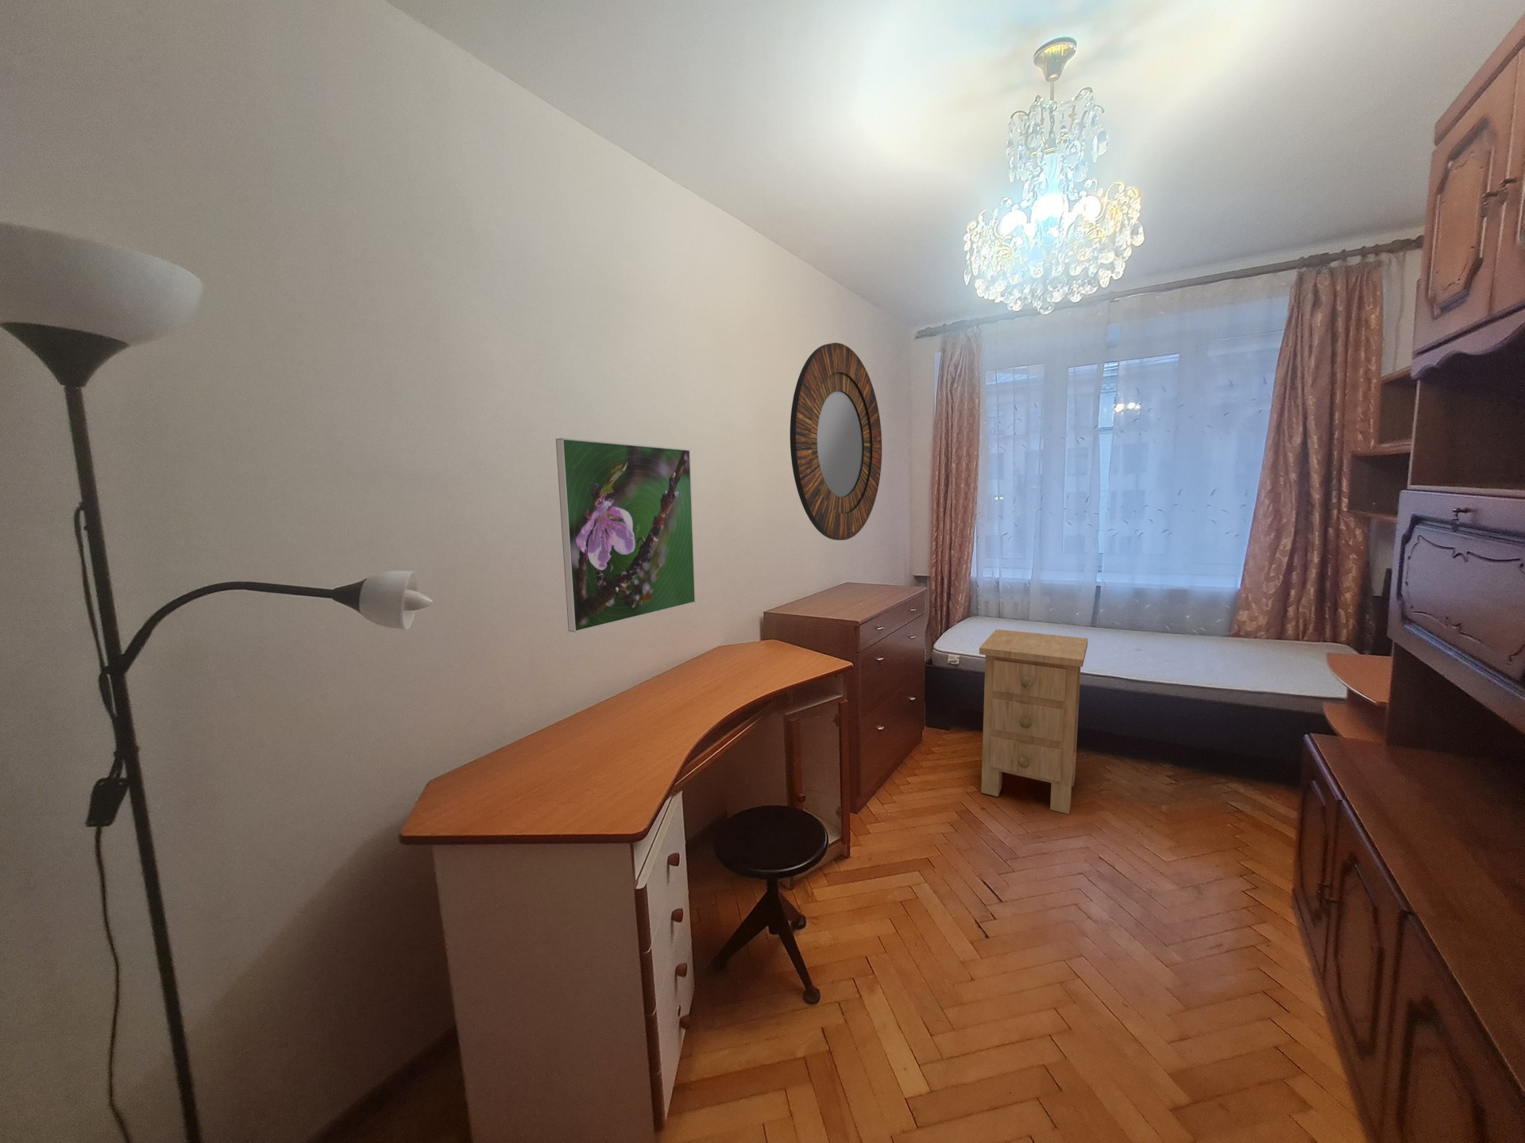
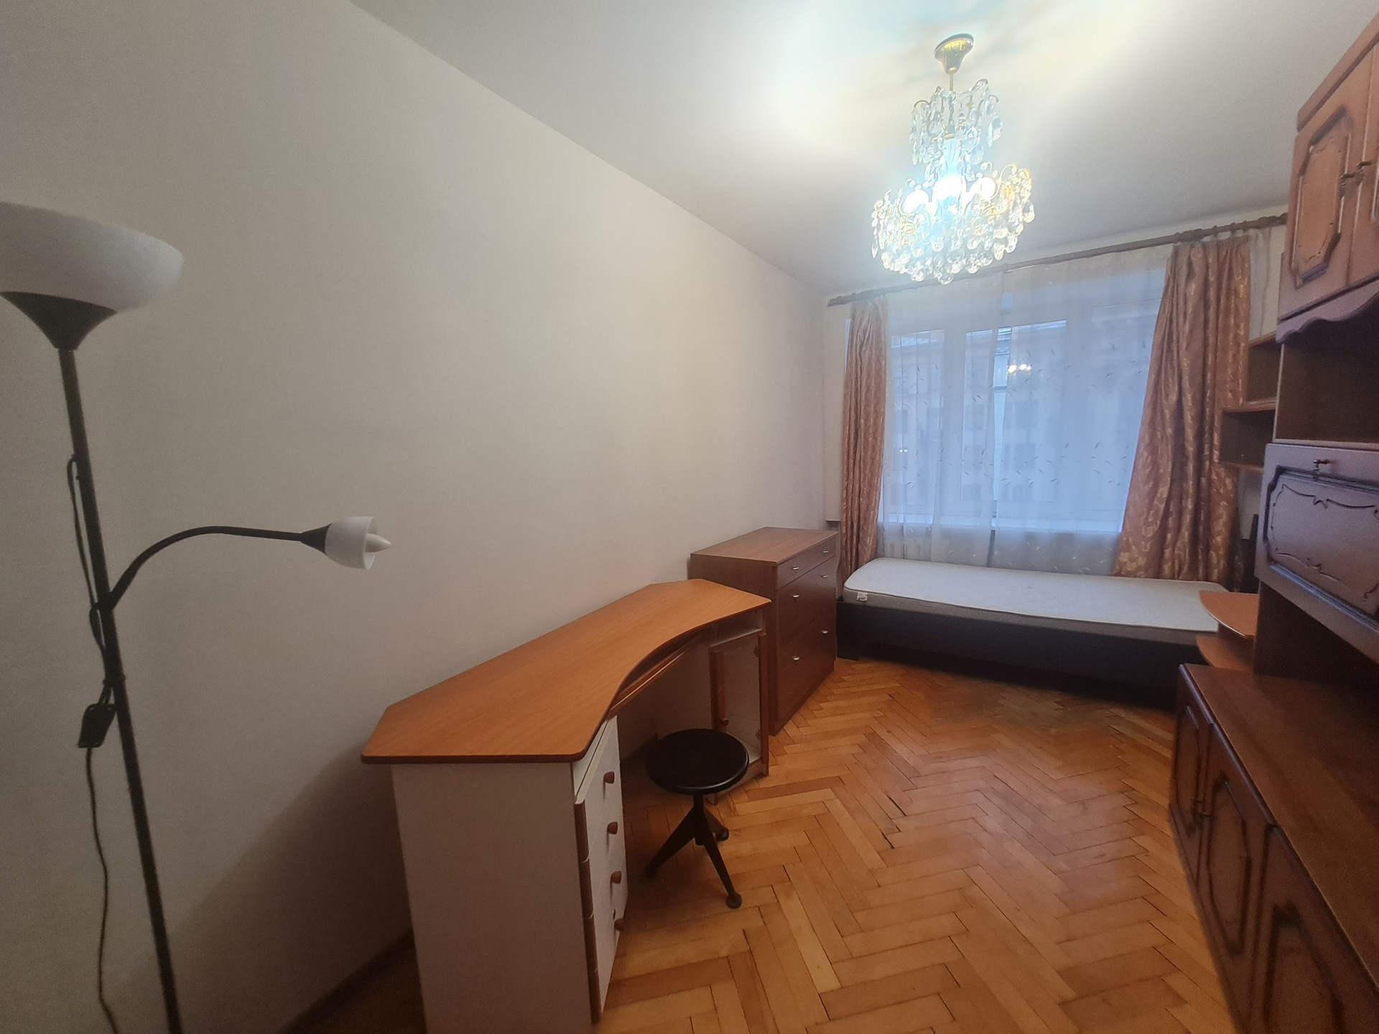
- nightstand [979,629,1089,814]
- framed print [555,437,696,633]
- home mirror [789,342,883,541]
